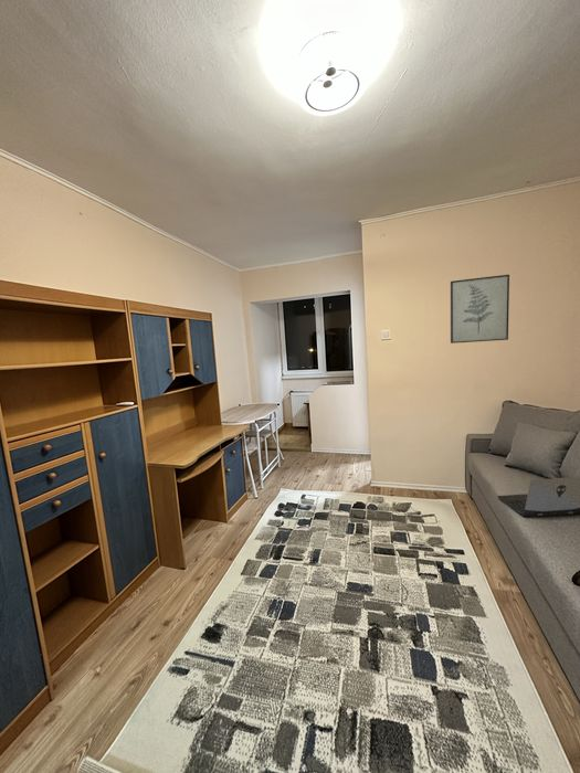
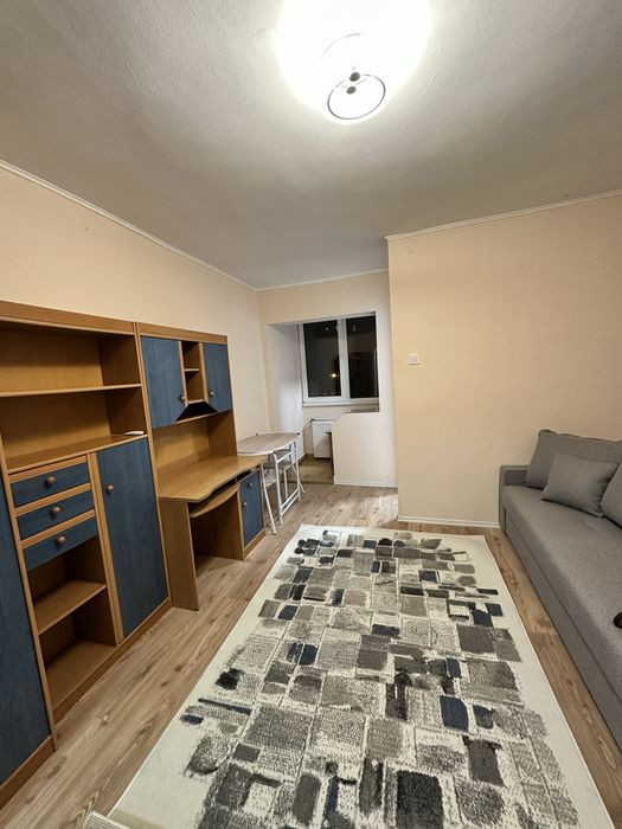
- wall art [450,274,510,345]
- laptop [496,476,580,518]
